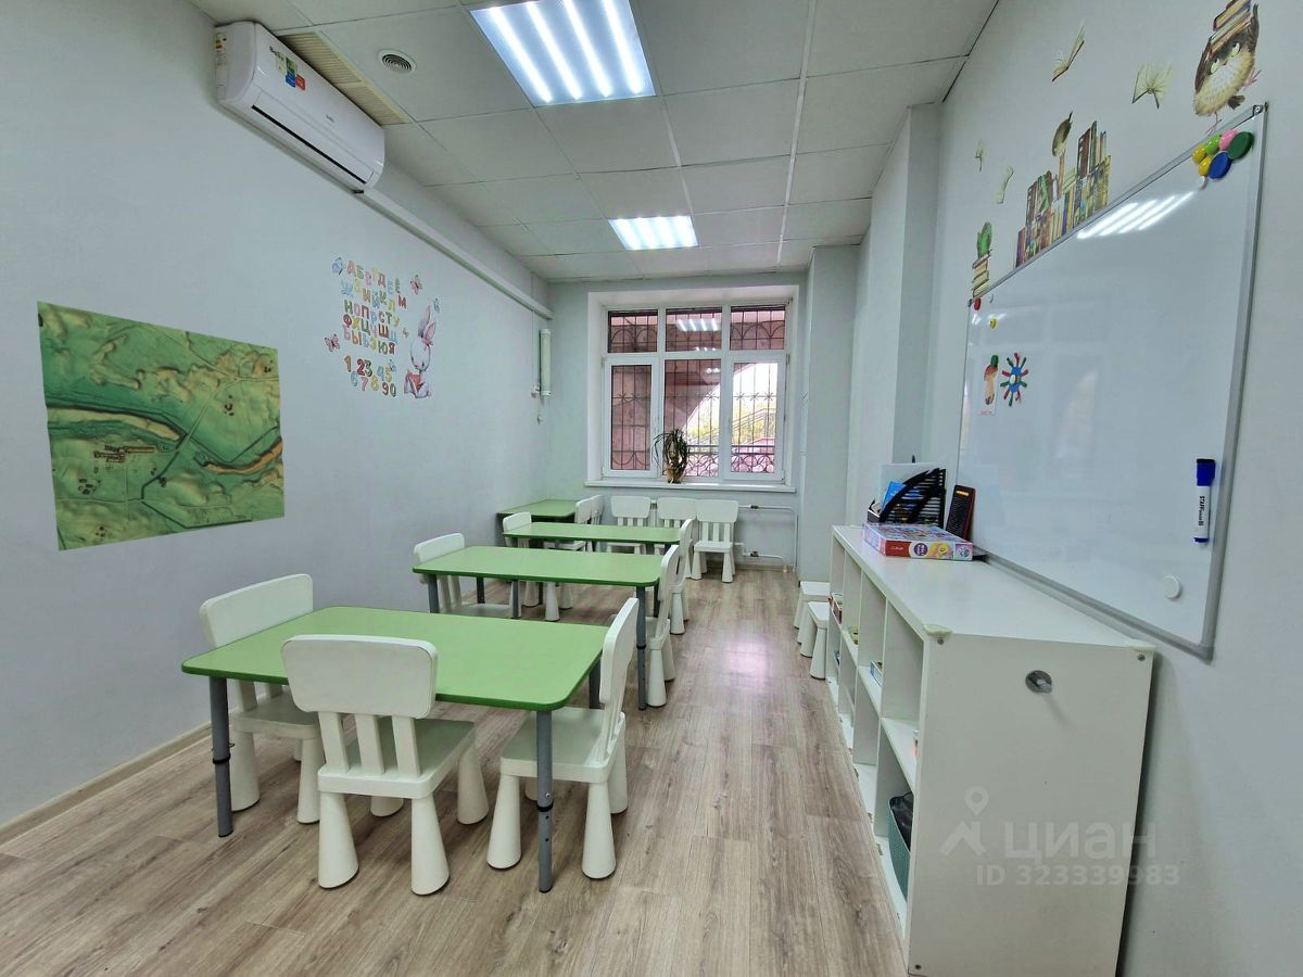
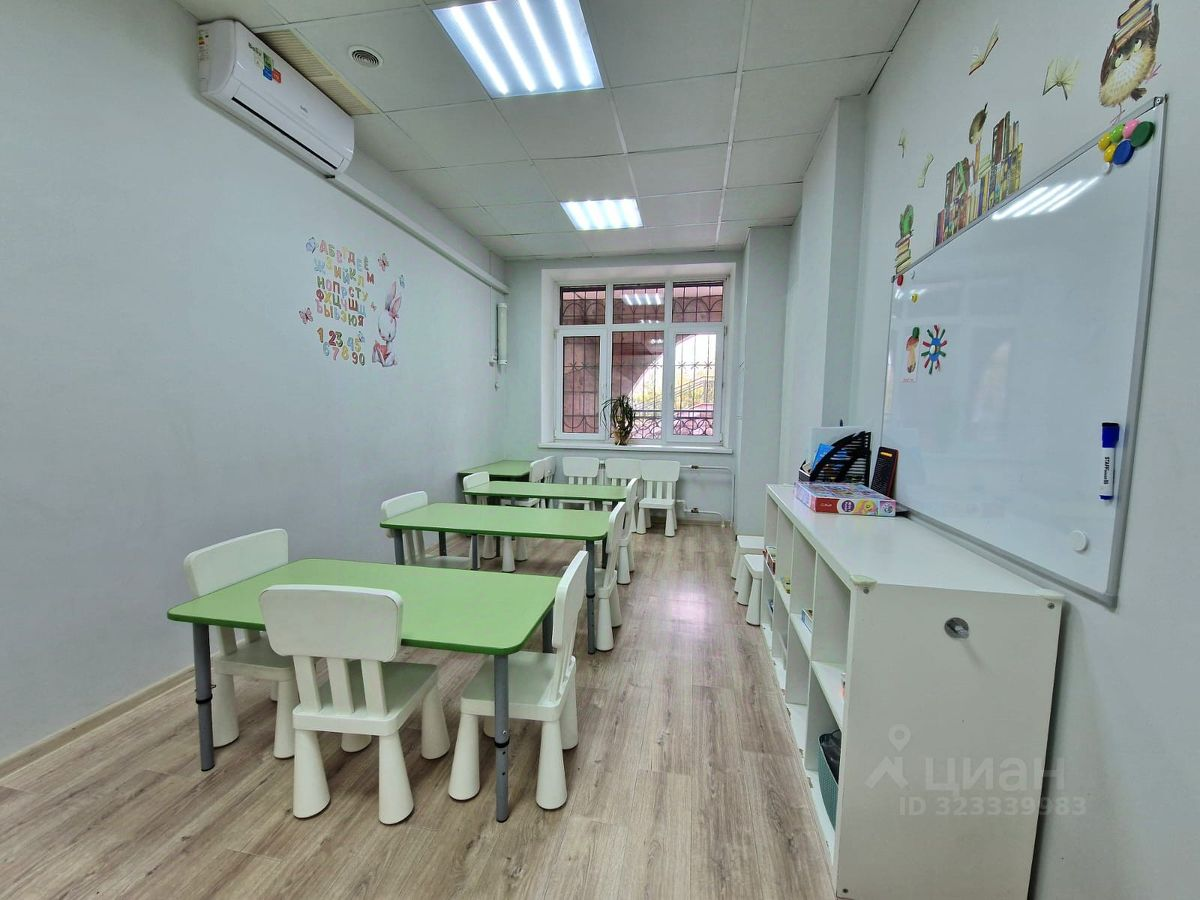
- map [36,300,286,553]
